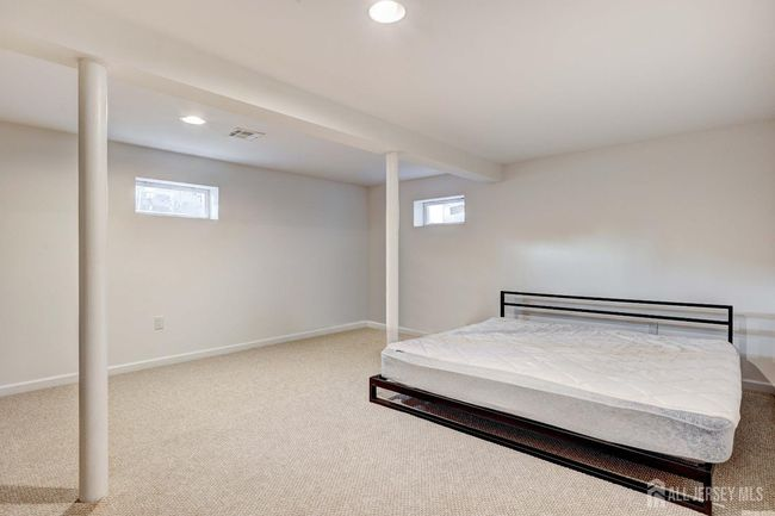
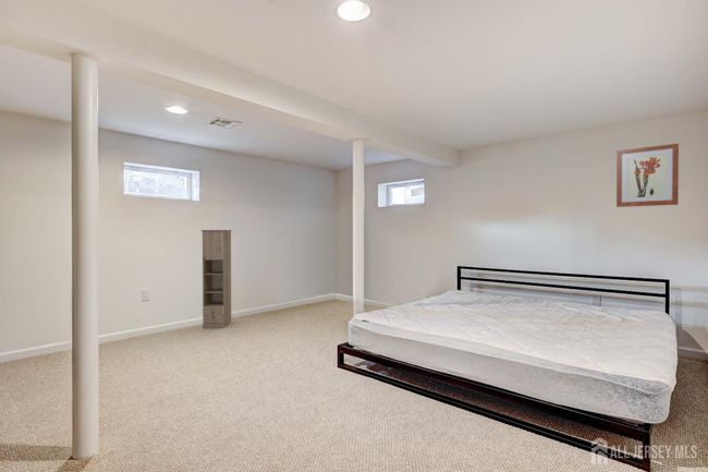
+ wall art [615,143,680,208]
+ storage cabinet [200,229,233,329]
